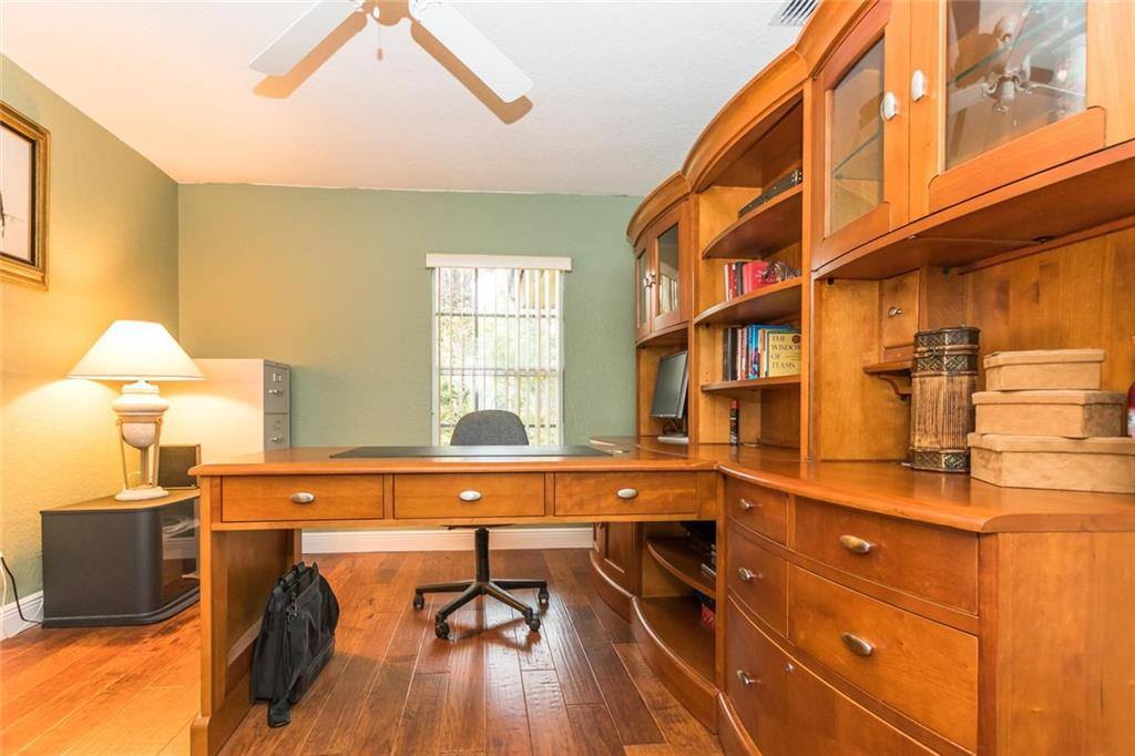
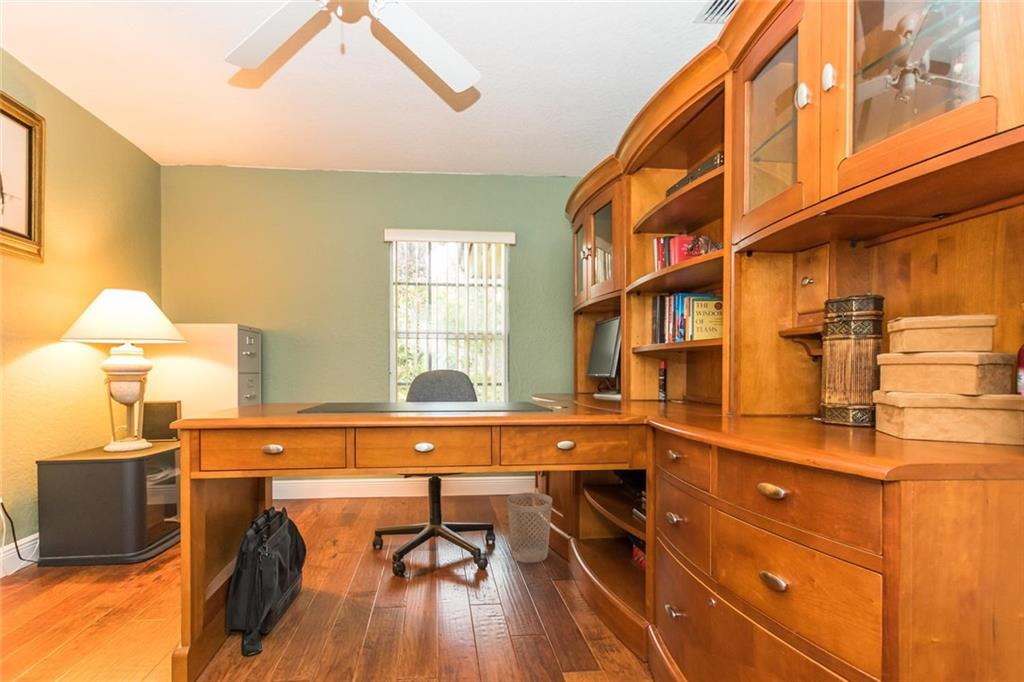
+ wastebasket [506,491,553,564]
